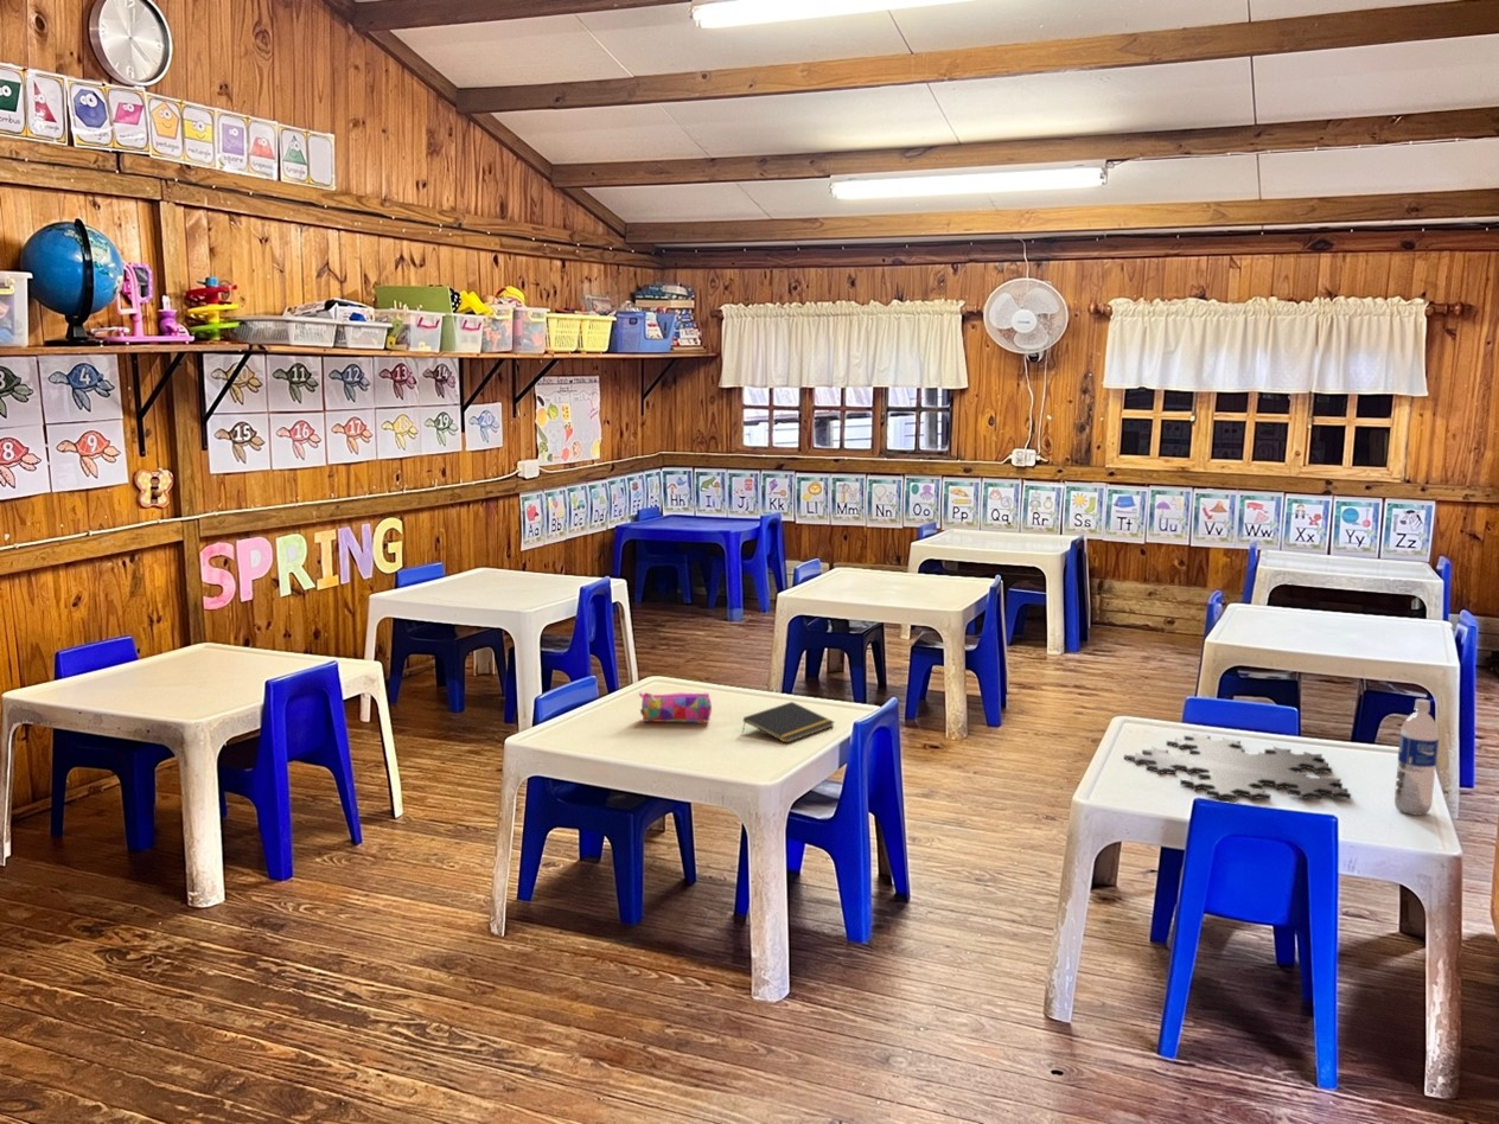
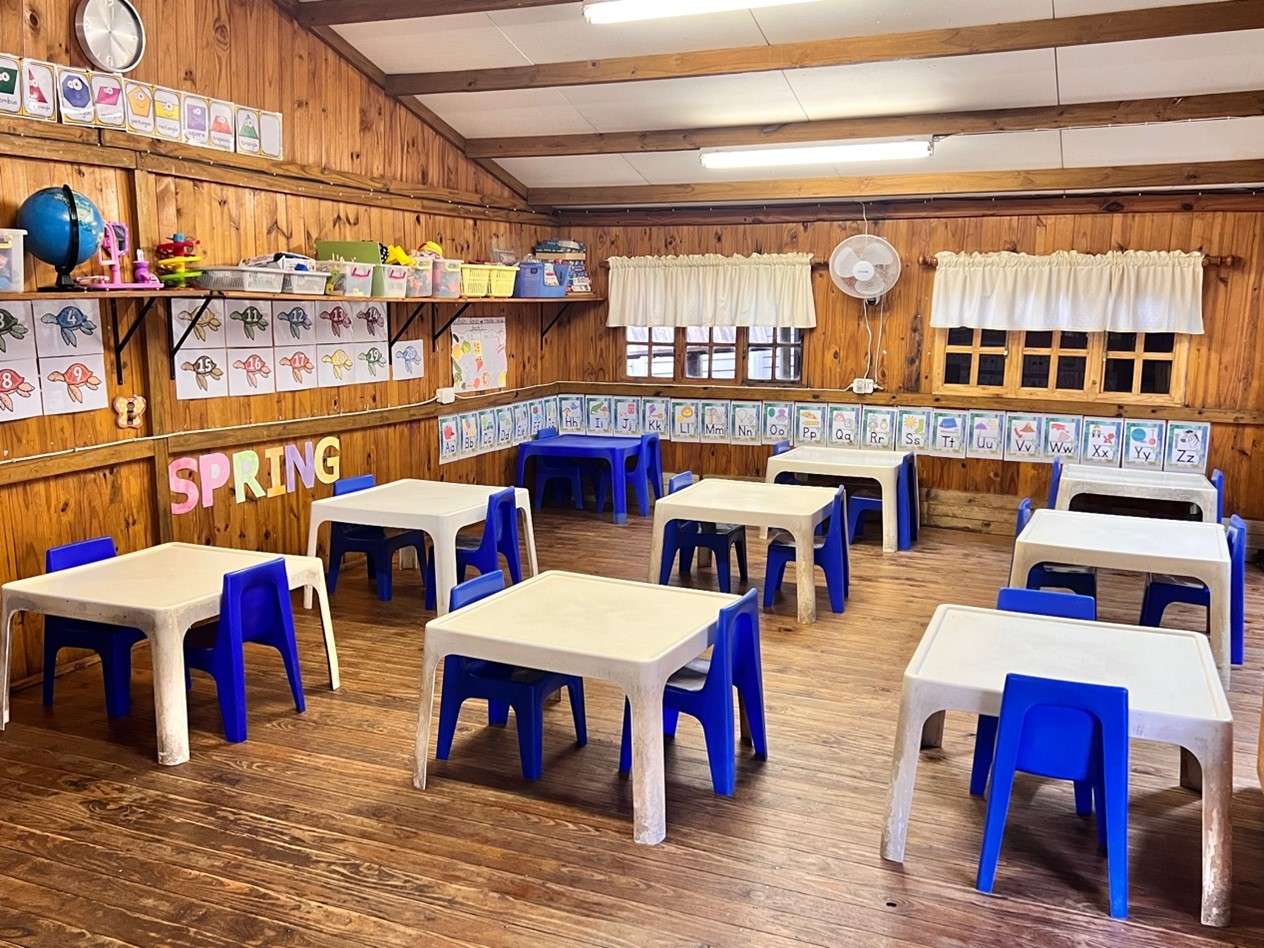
- pencil case [638,691,713,723]
- water bottle [1393,698,1440,817]
- notepad [741,701,835,745]
- puzzle [1123,732,1352,802]
